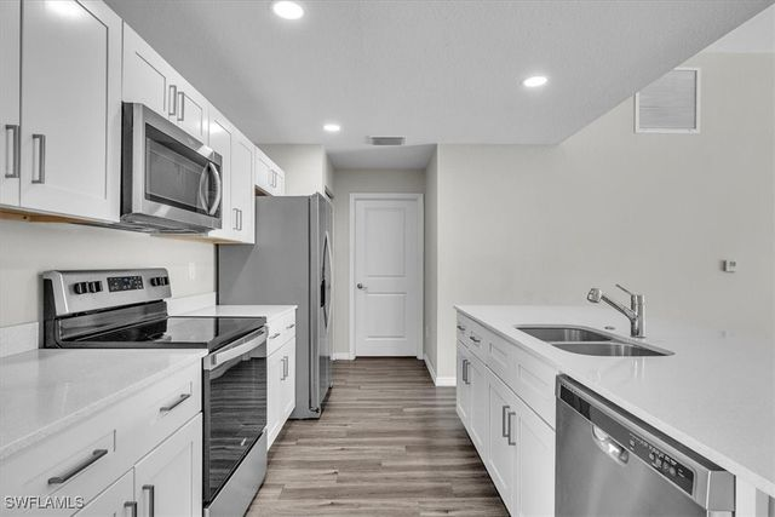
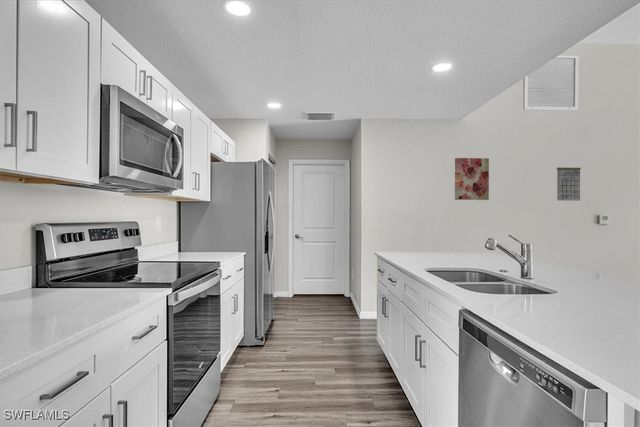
+ calendar [556,161,582,202]
+ wall art [454,157,490,201]
